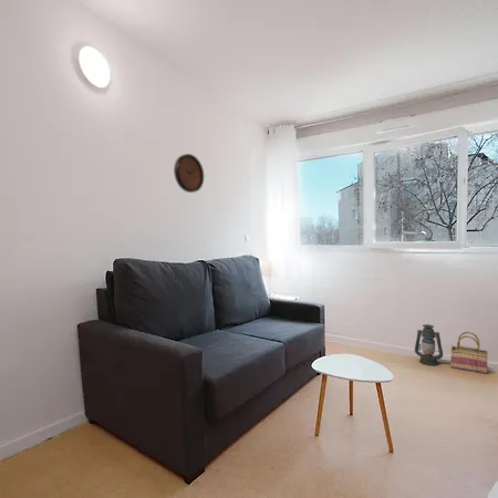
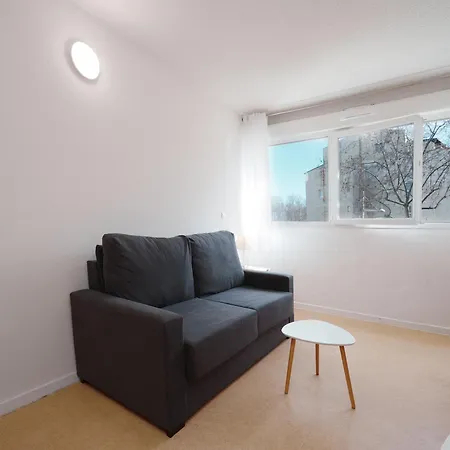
- basket [449,331,489,375]
- lantern [414,323,444,366]
- clock [173,153,205,194]
